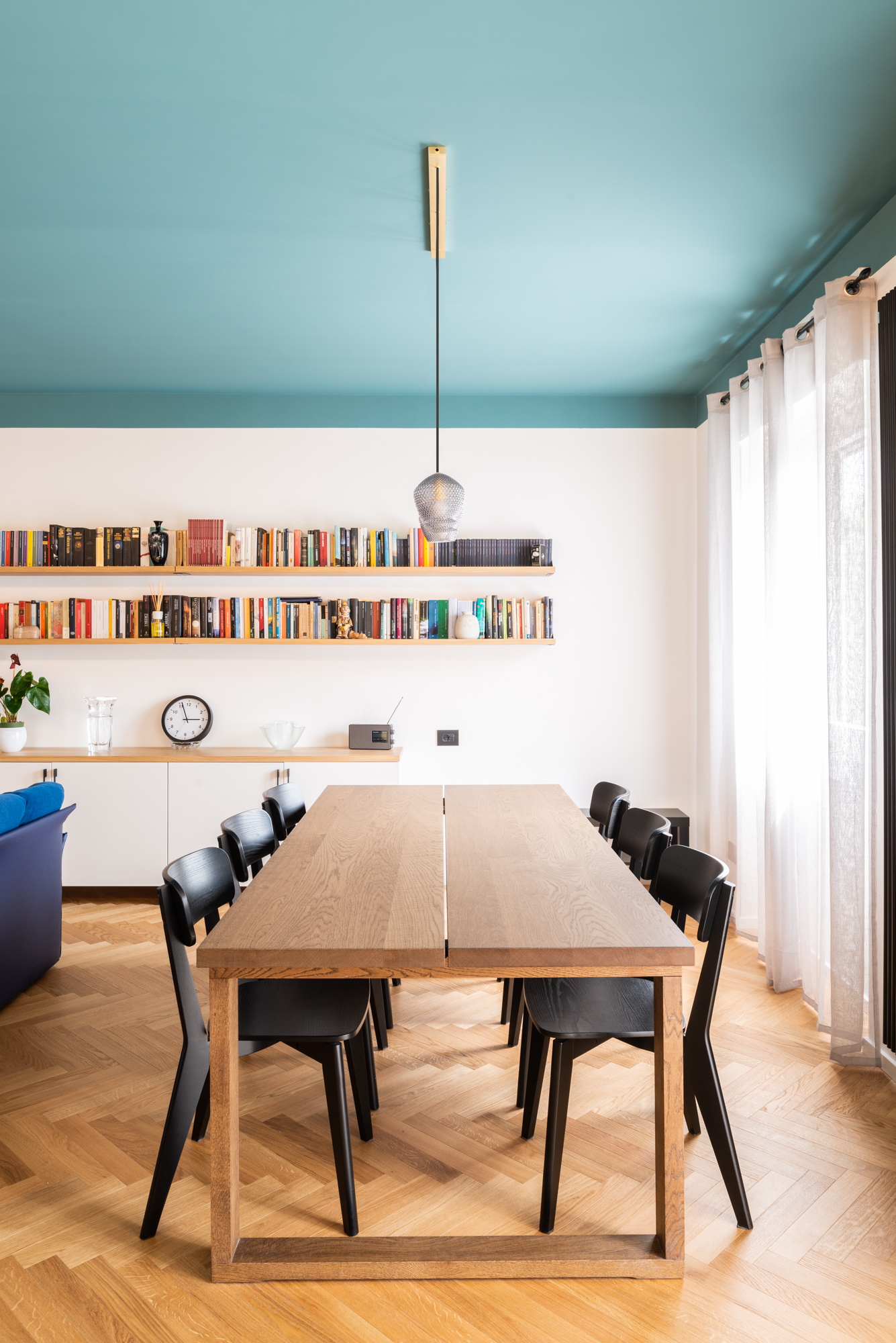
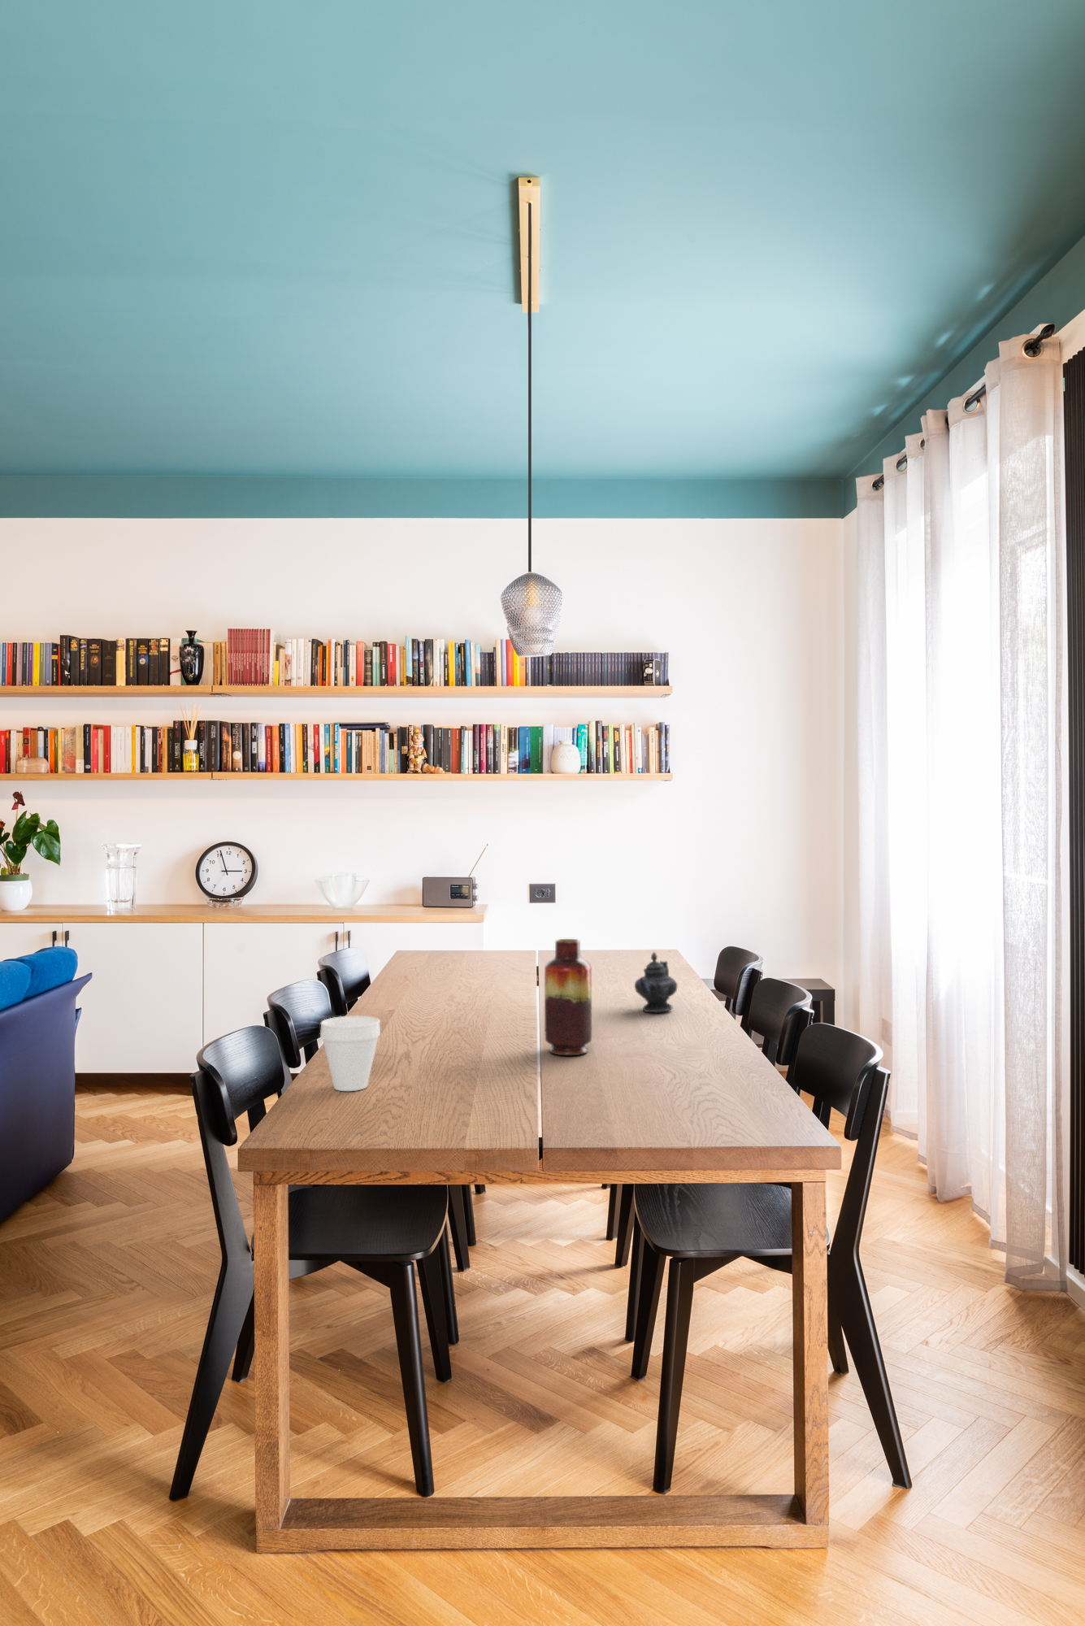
+ vase [544,938,592,1056]
+ cup [320,1015,381,1092]
+ teapot [635,952,678,1013]
